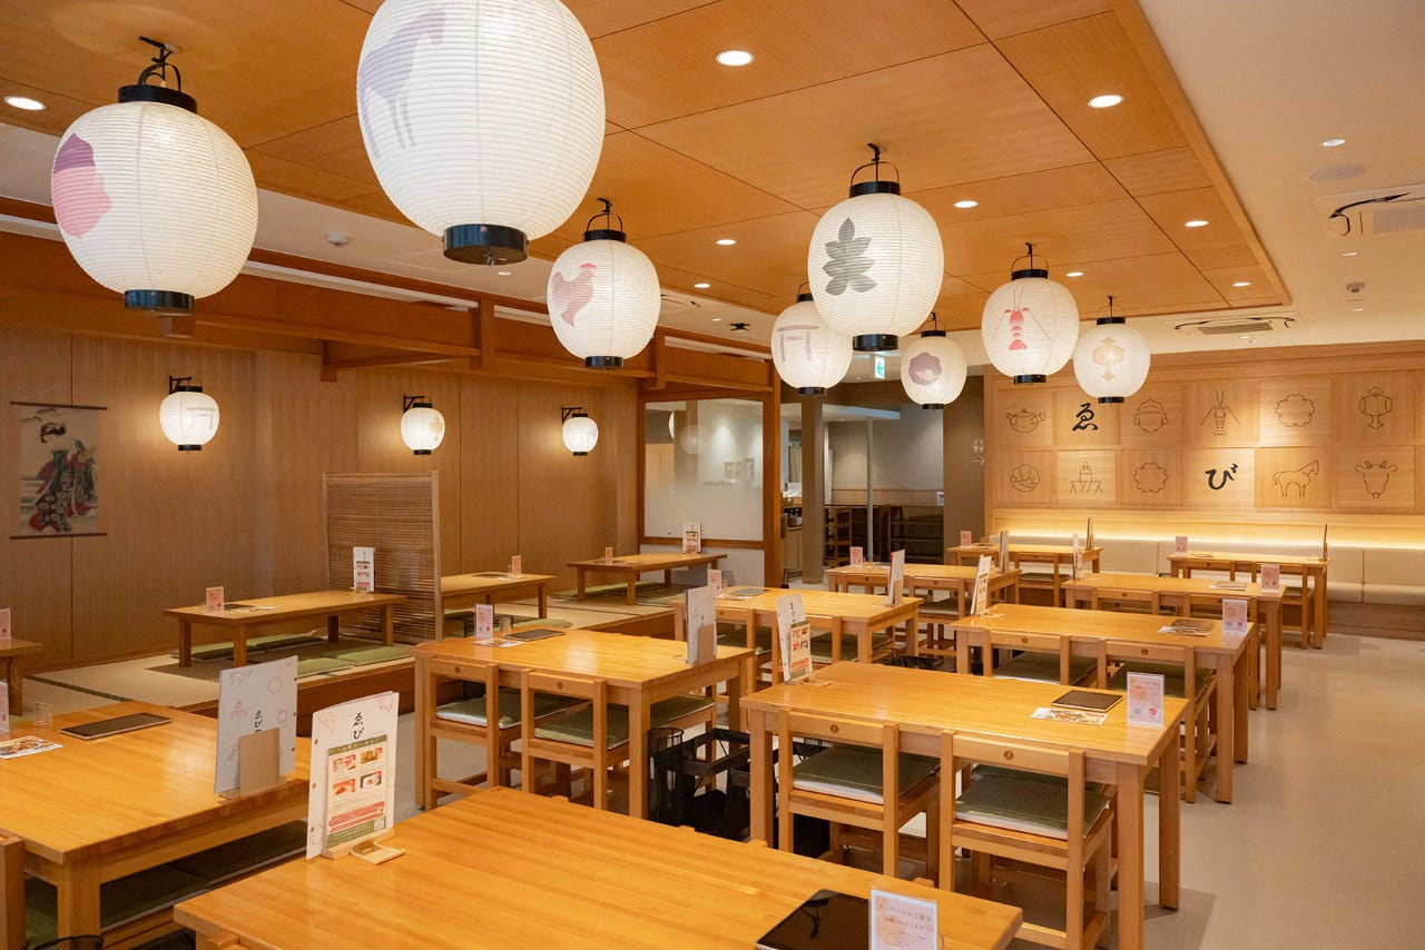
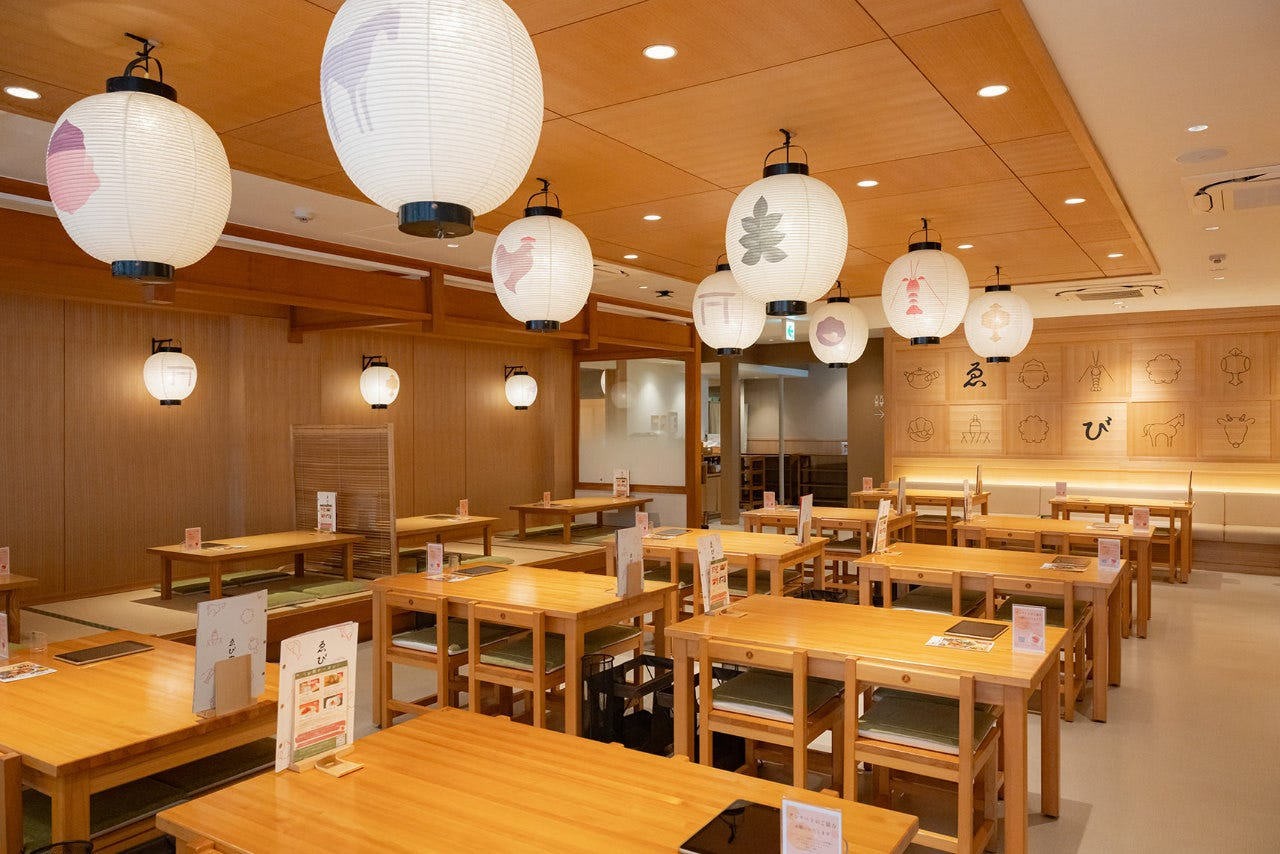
- wall scroll [8,384,109,541]
